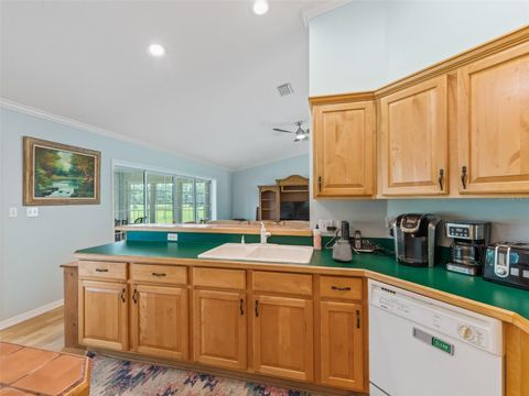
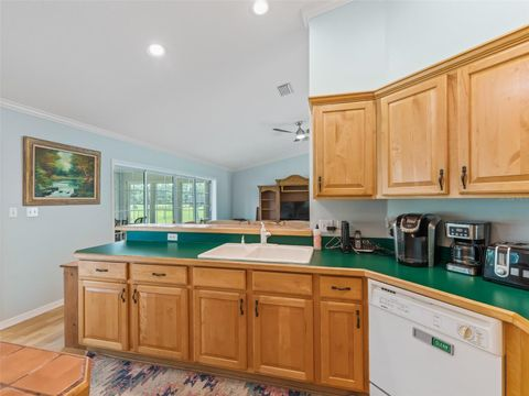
- kettle [331,228,353,263]
